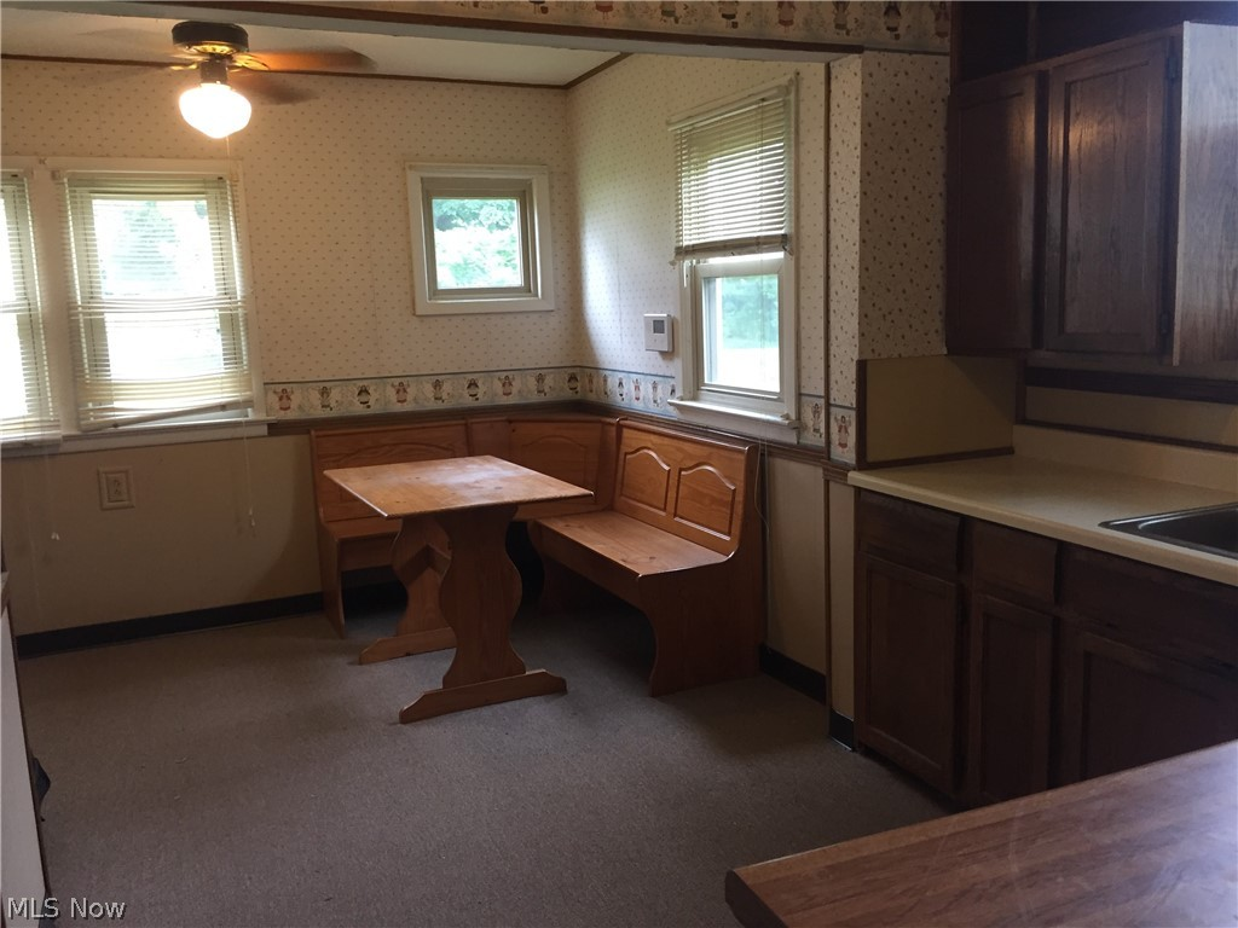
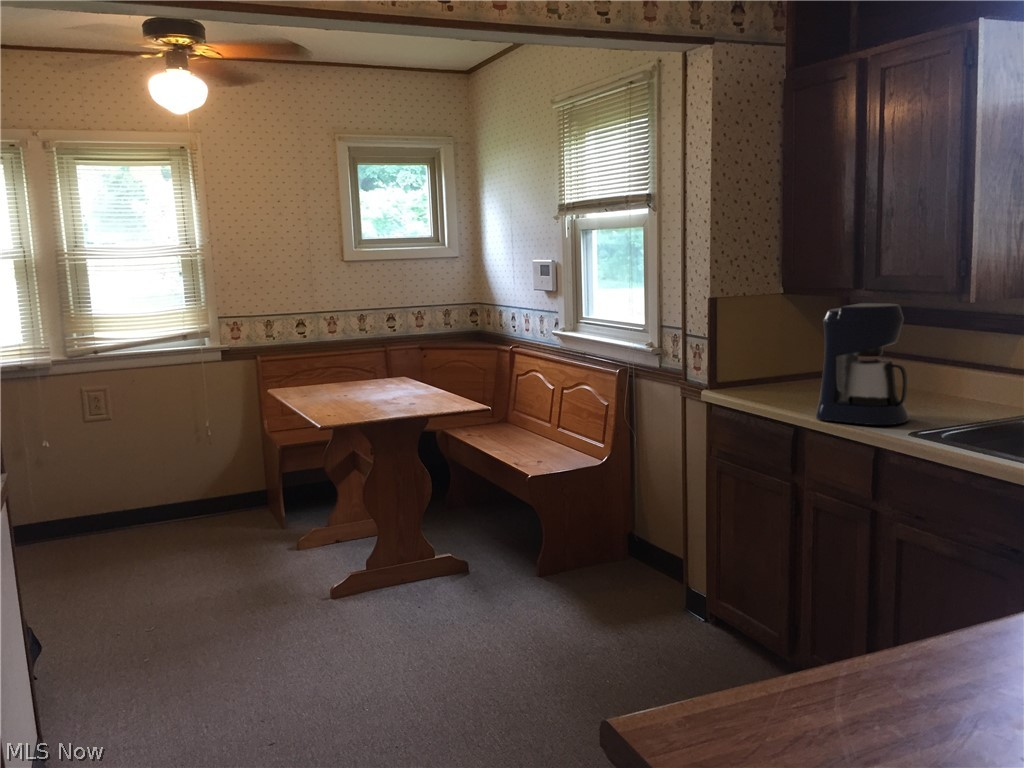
+ coffee maker [815,302,911,426]
